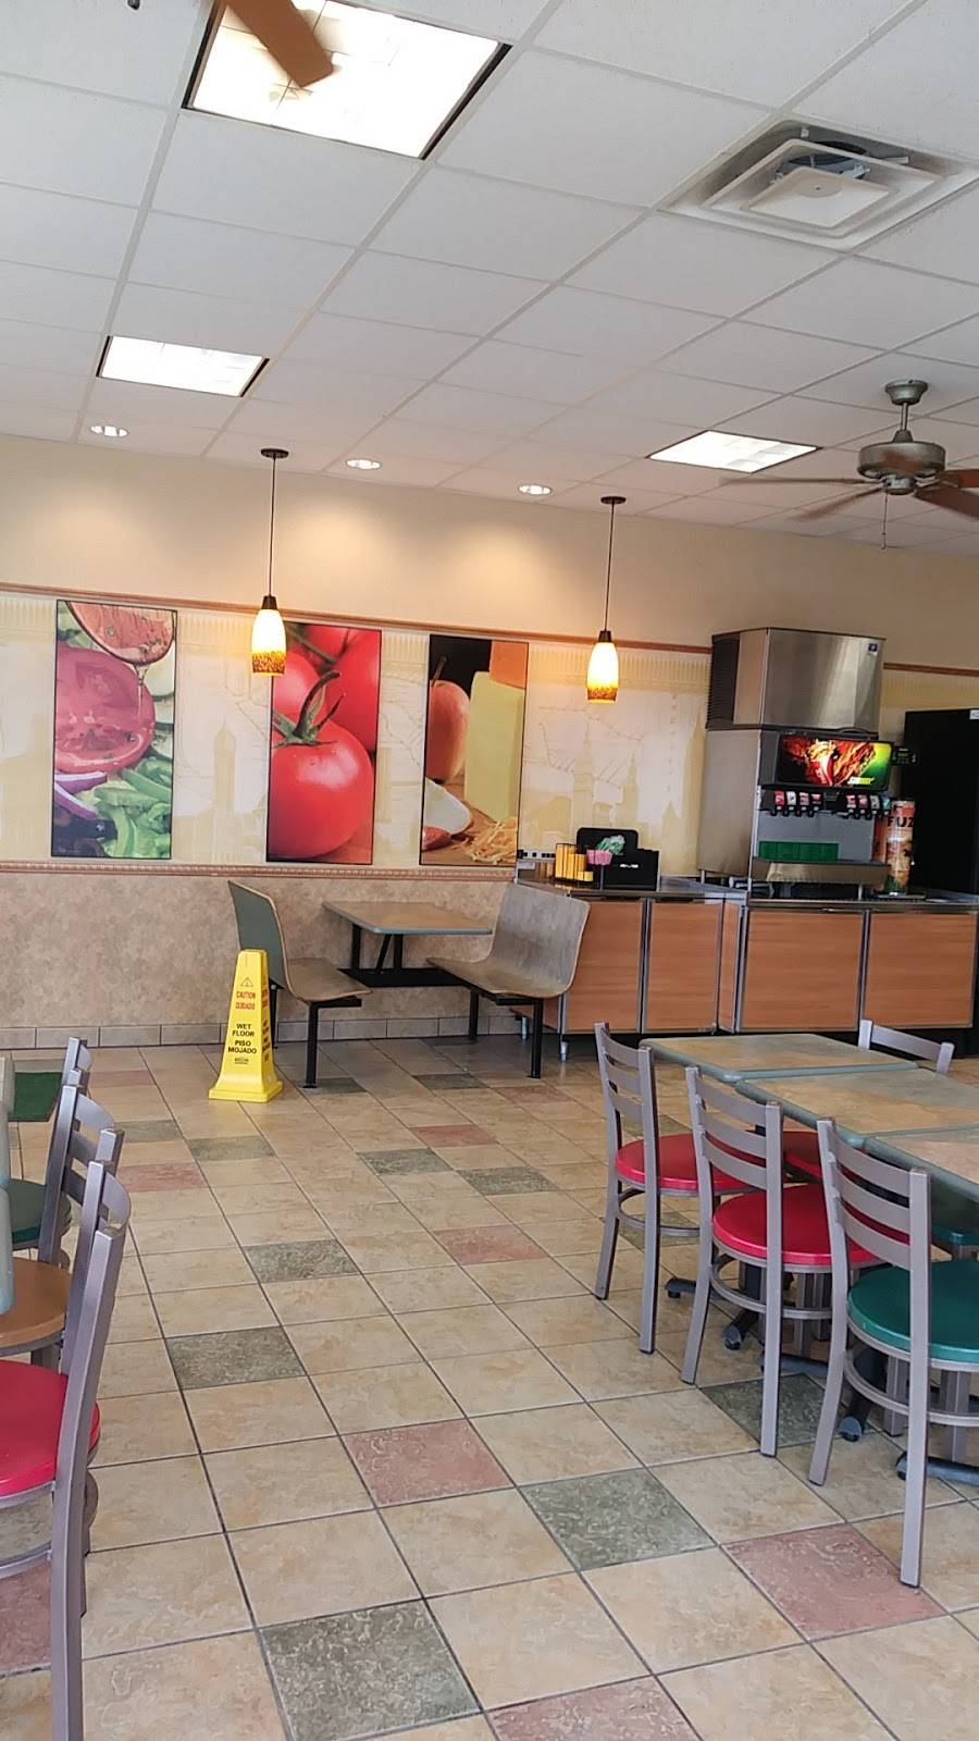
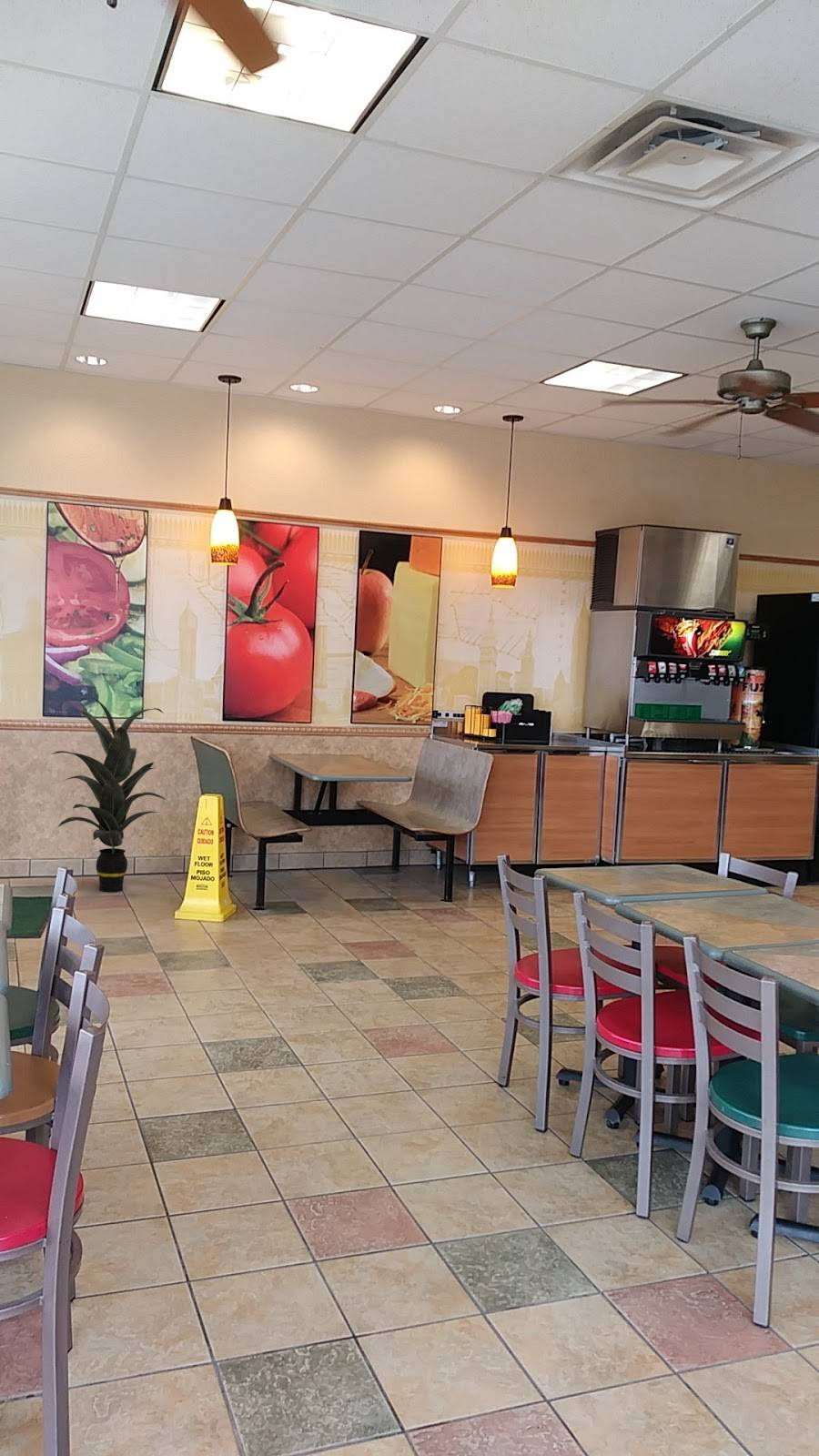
+ indoor plant [50,696,168,893]
